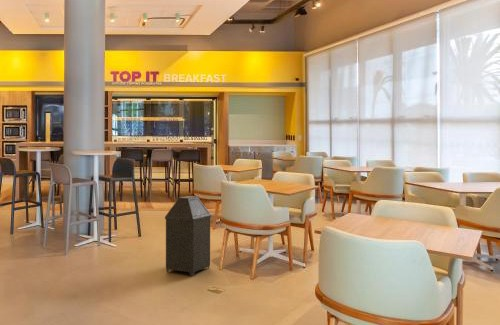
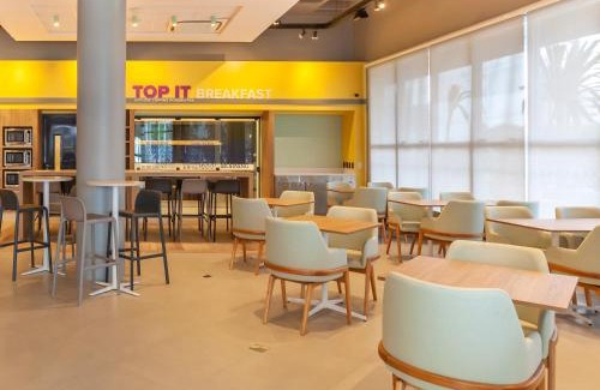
- trash can [164,195,212,277]
